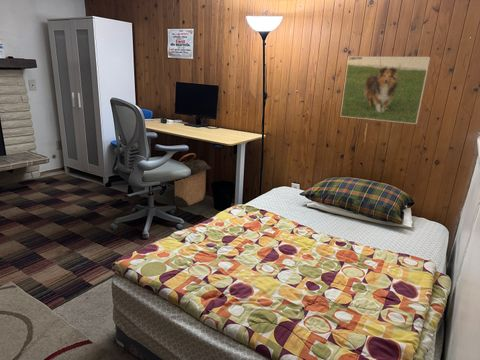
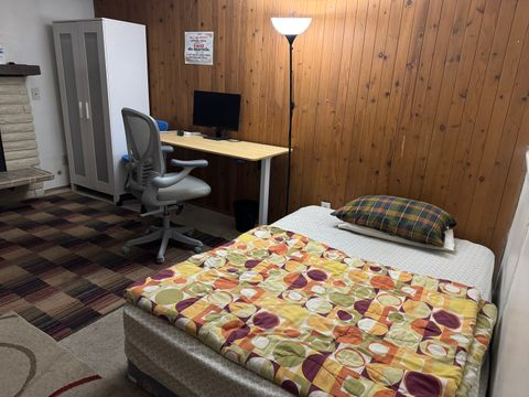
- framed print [339,56,431,125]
- laundry hamper [174,152,212,208]
